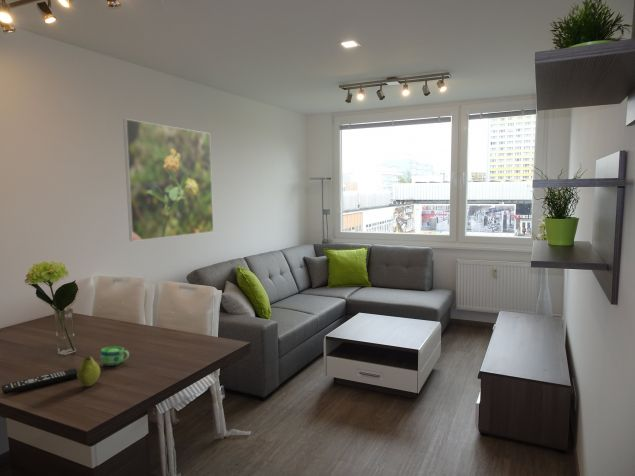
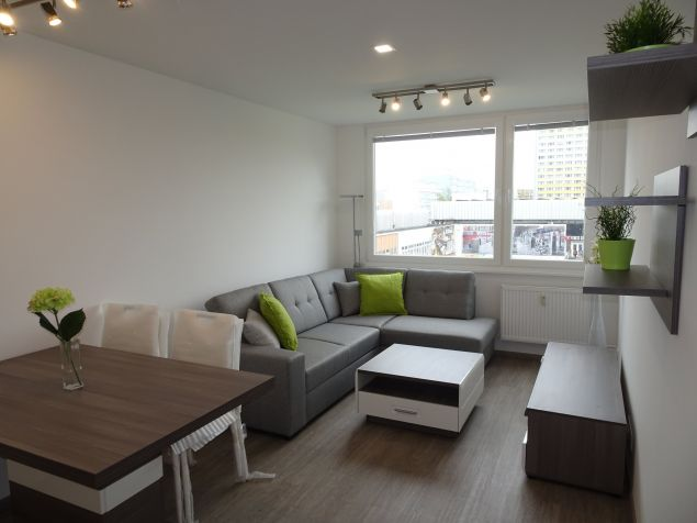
- fruit [77,355,101,388]
- cup [100,345,130,367]
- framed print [122,118,214,242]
- remote control [1,368,78,396]
